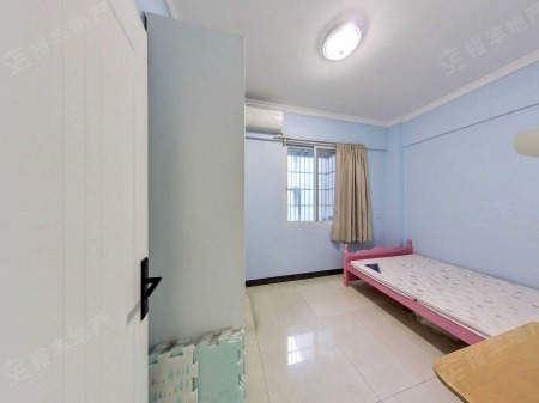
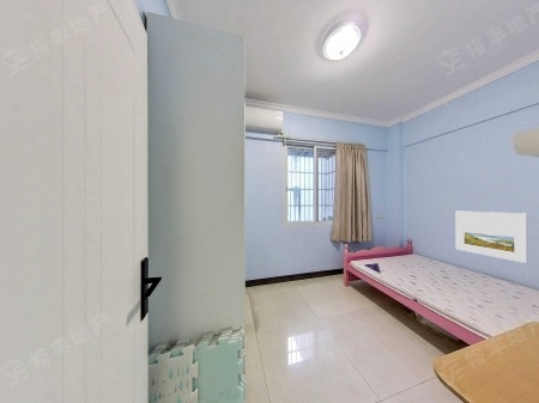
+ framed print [455,210,528,264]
